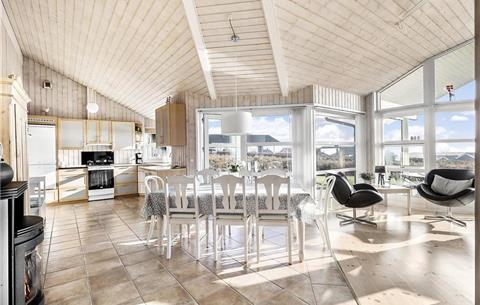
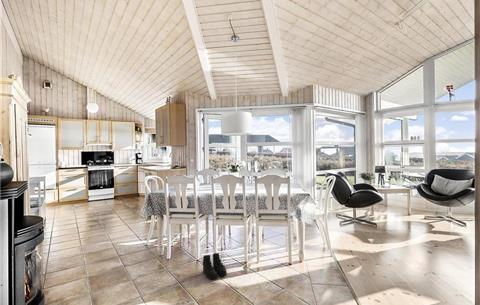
+ boots [202,252,228,280]
